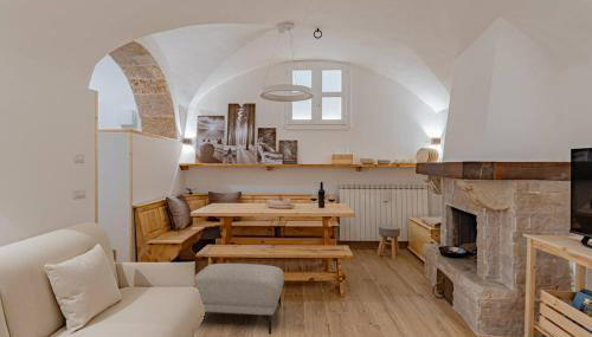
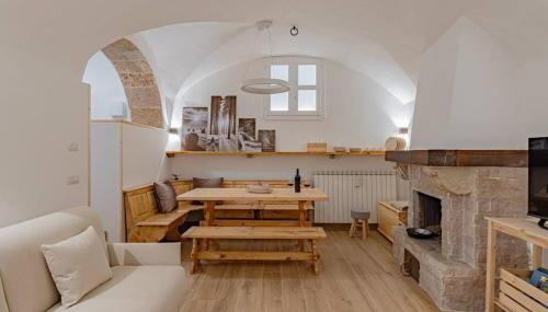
- ottoman [194,263,285,336]
